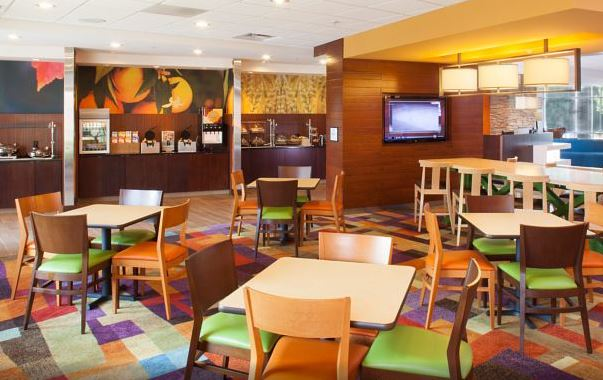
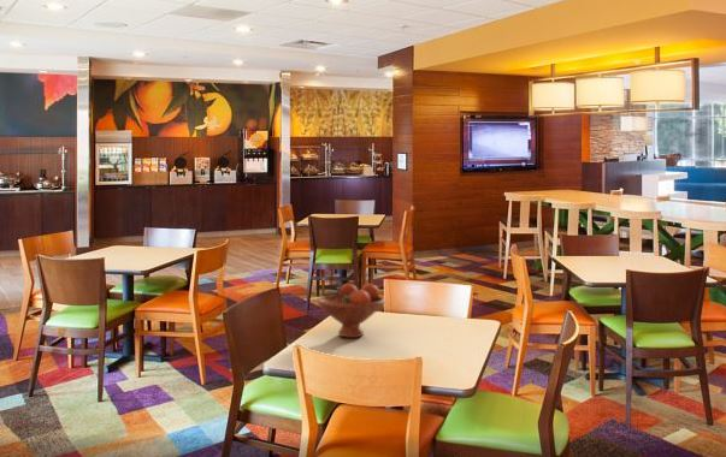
+ fruit bowl [315,283,386,339]
